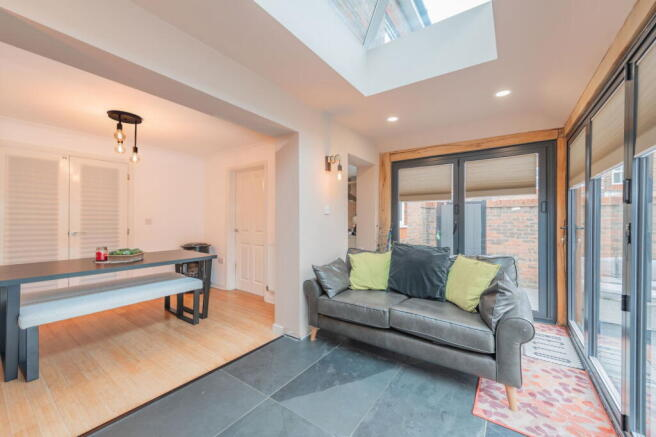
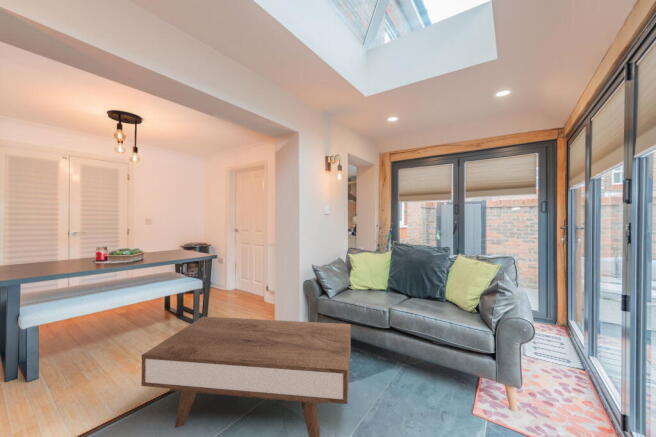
+ coffee table [140,316,352,437]
